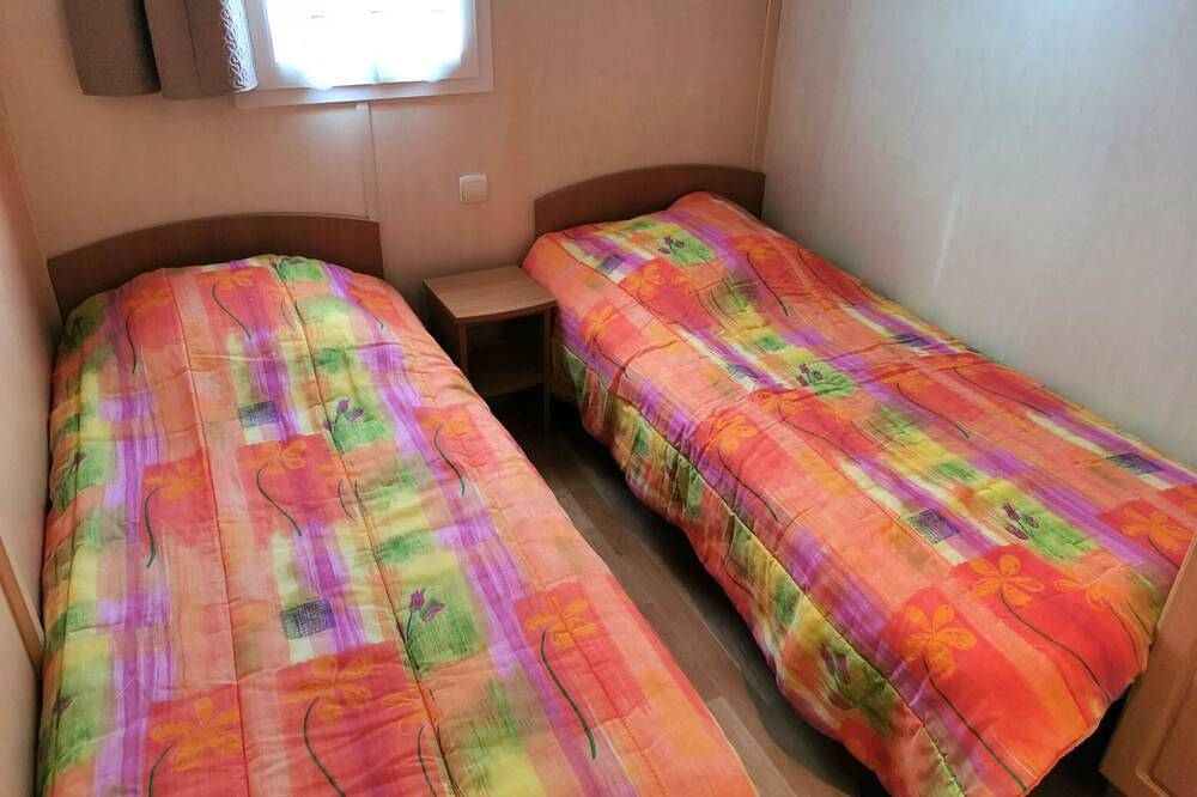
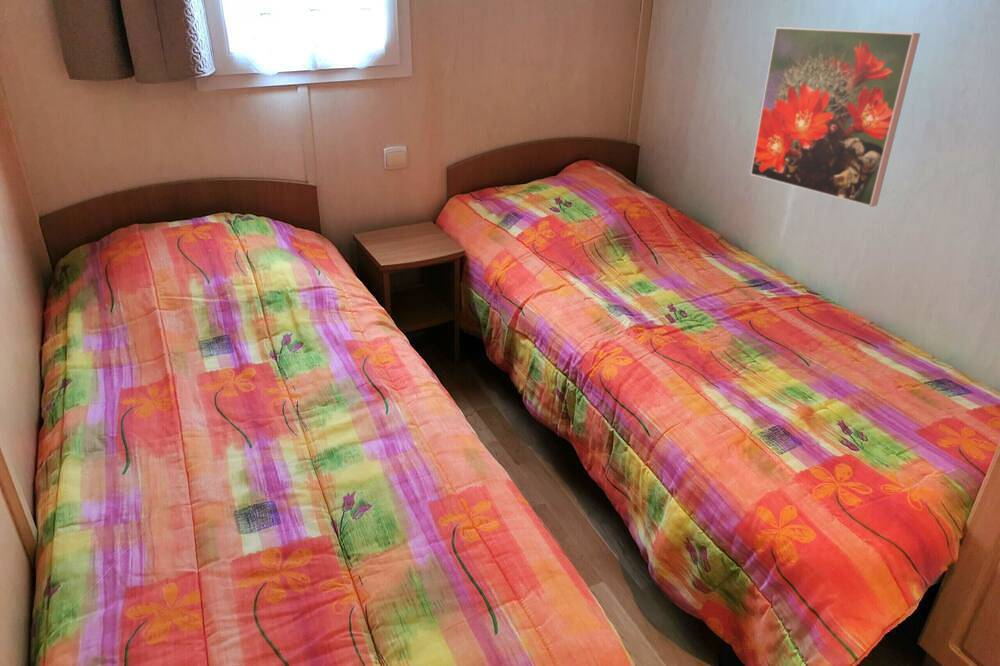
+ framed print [749,26,921,208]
